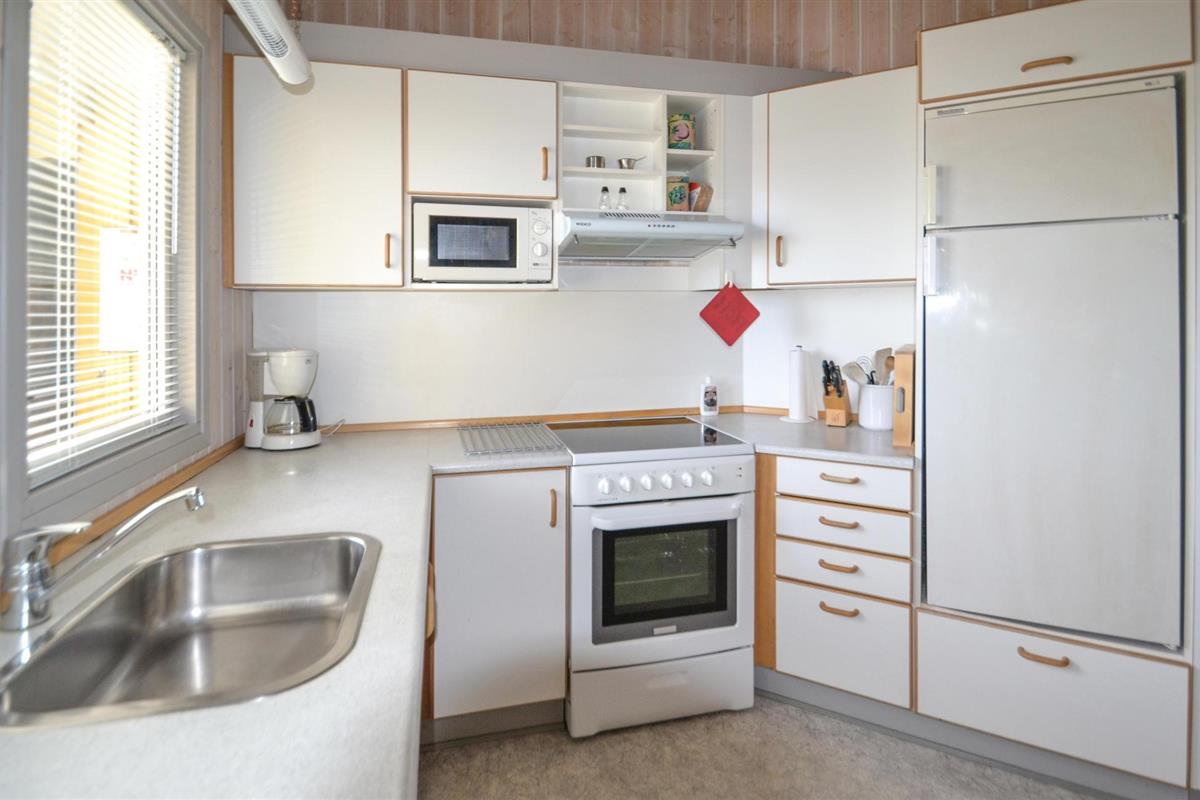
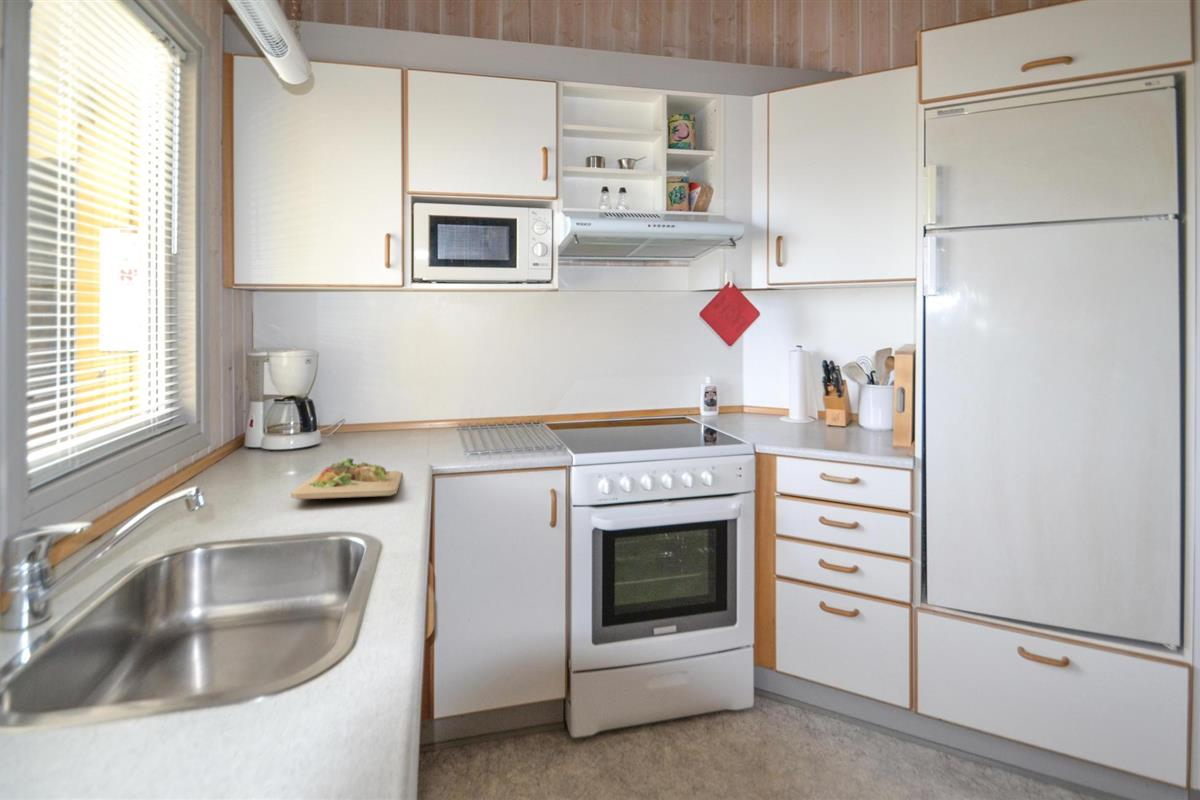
+ cutting board [290,457,403,501]
